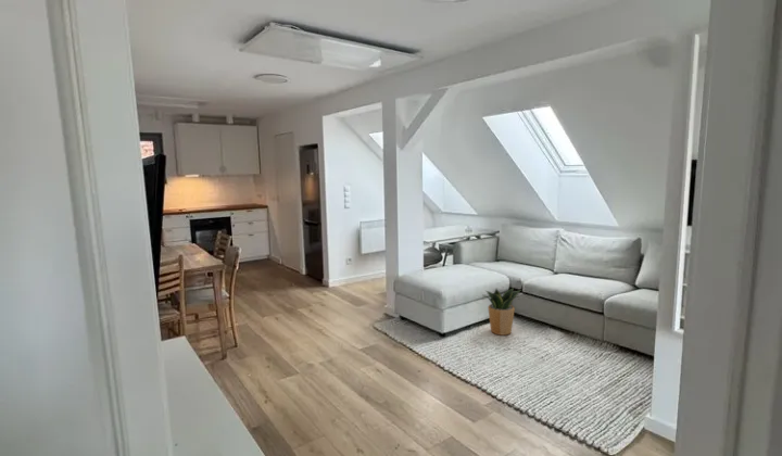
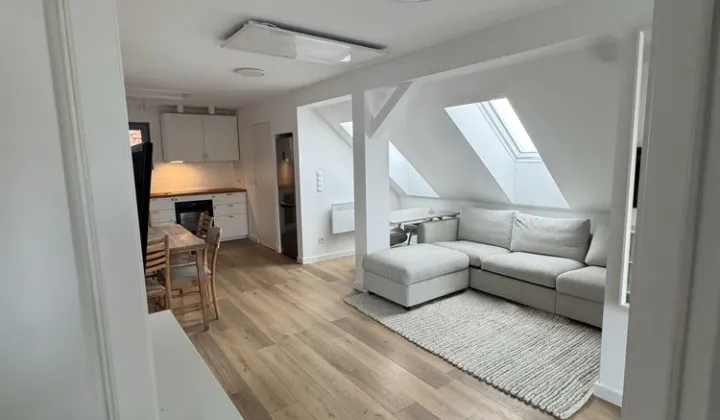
- potted plant [481,287,522,337]
